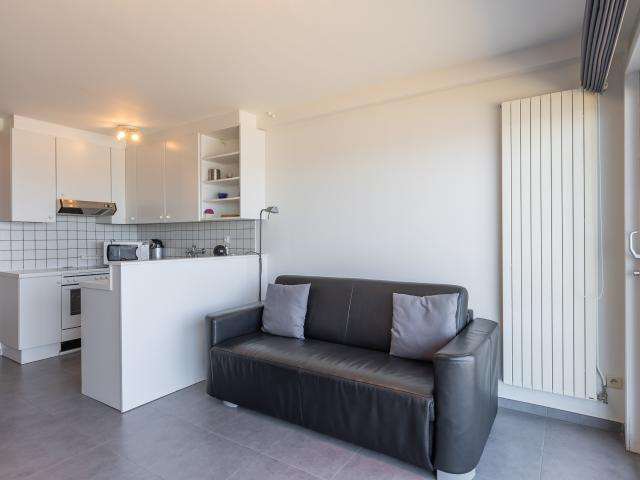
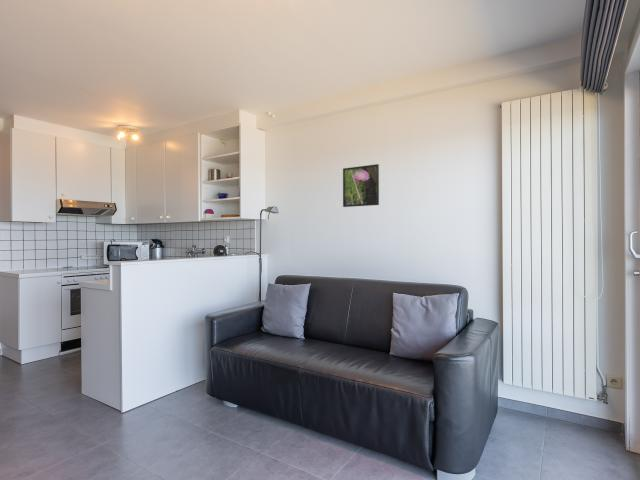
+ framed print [342,163,380,208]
